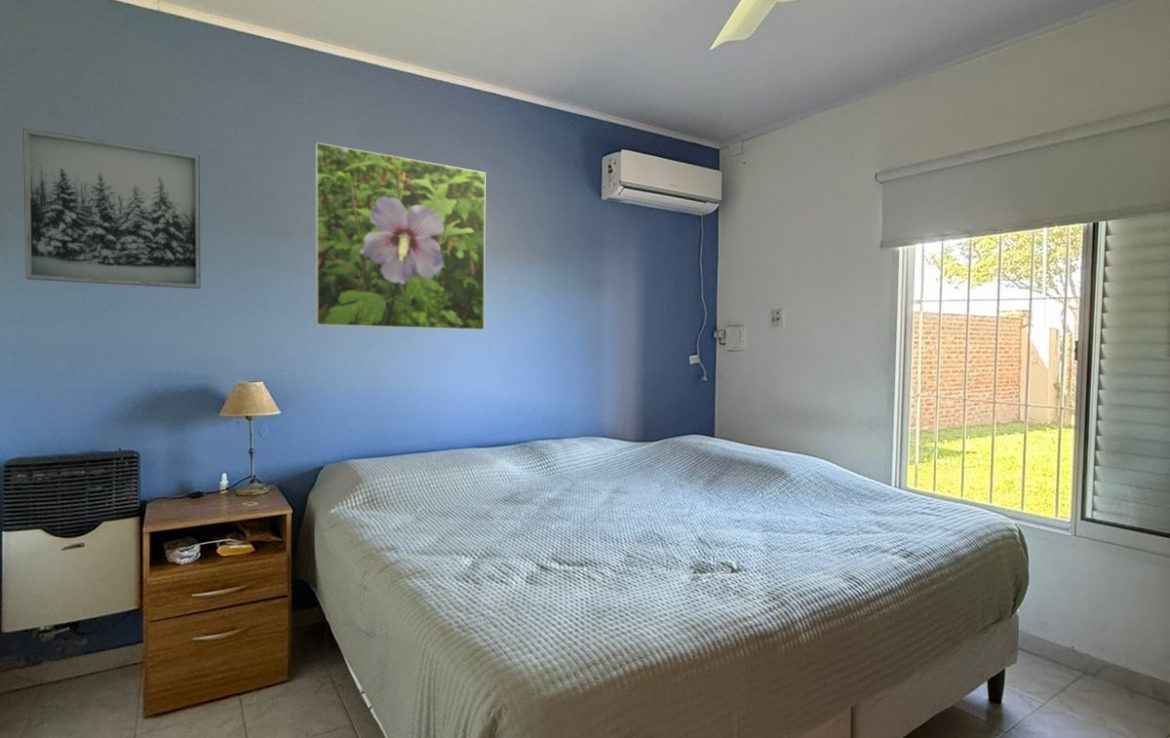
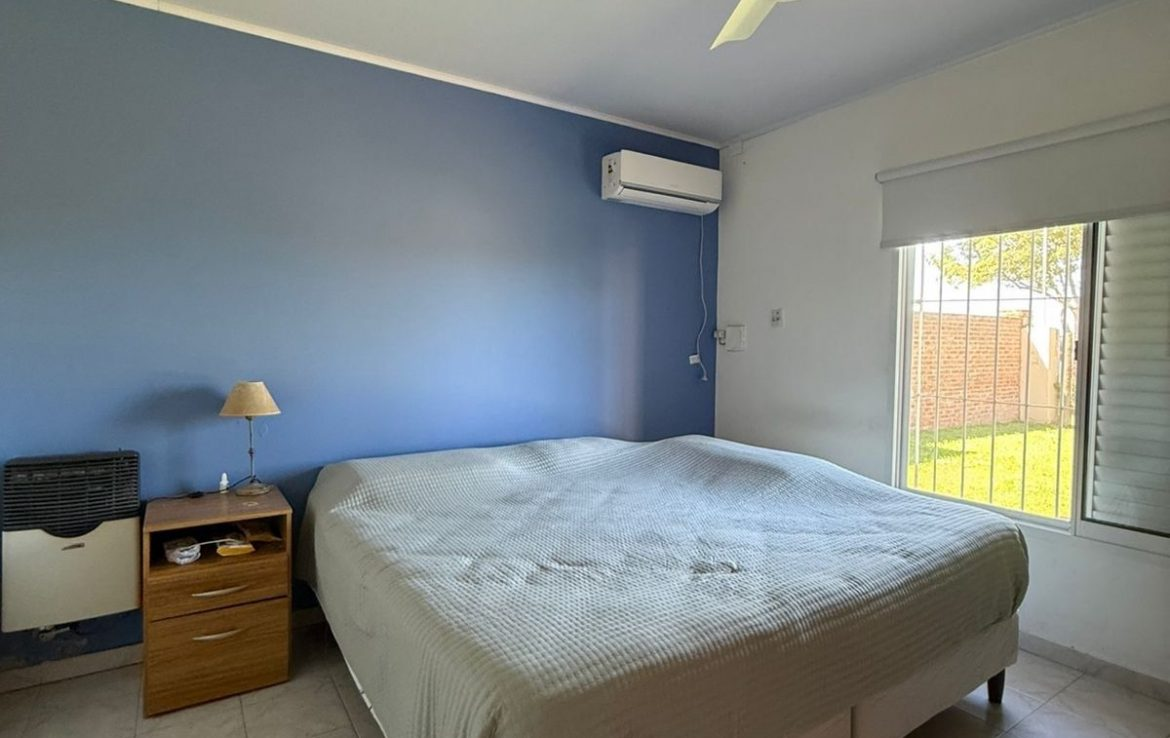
- wall art [22,127,202,290]
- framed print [314,141,487,331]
